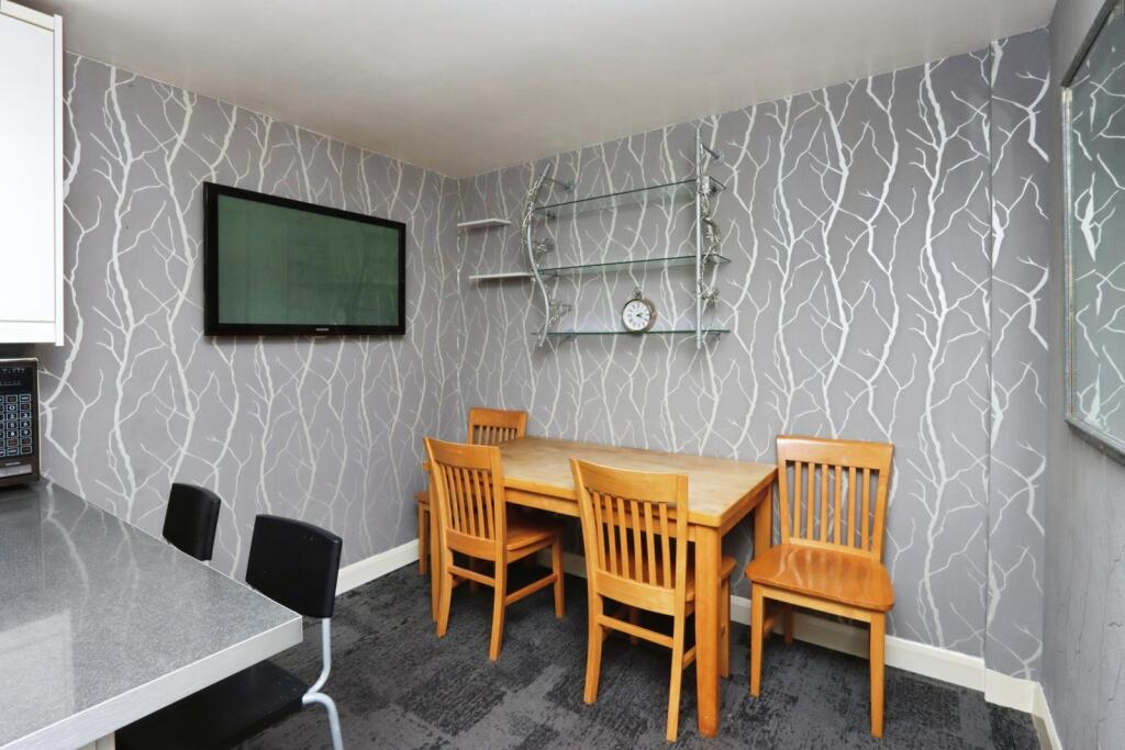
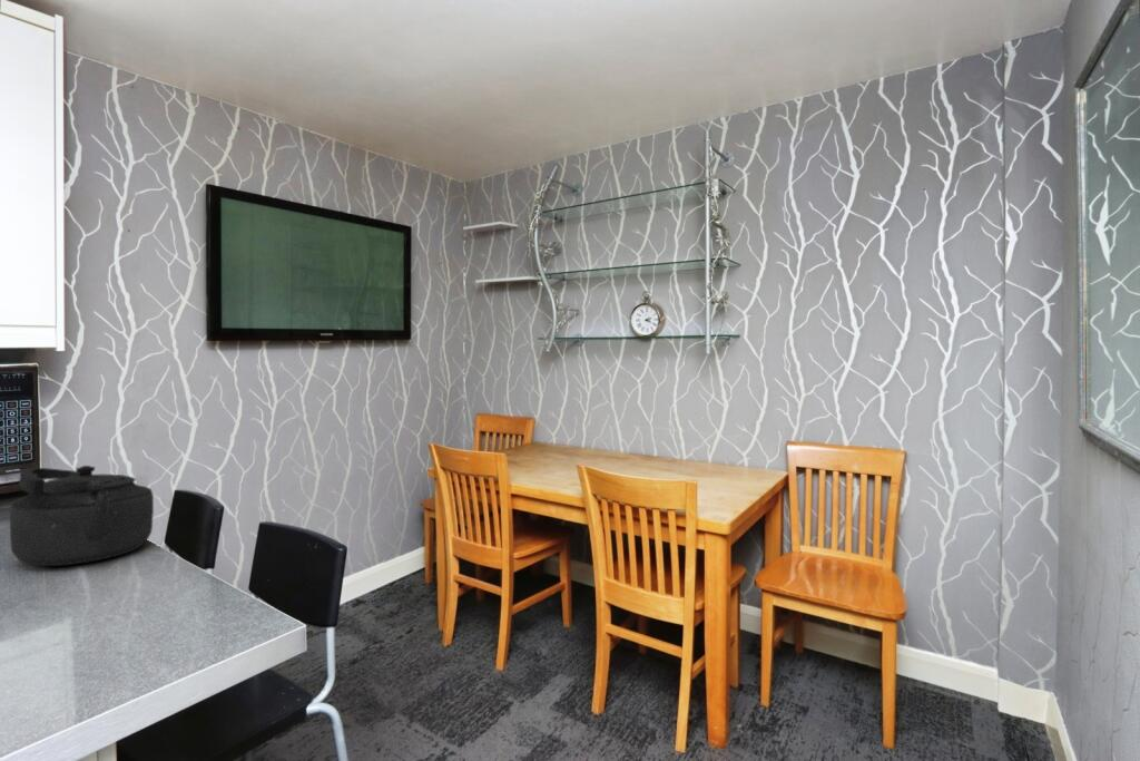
+ kettle [9,465,155,567]
